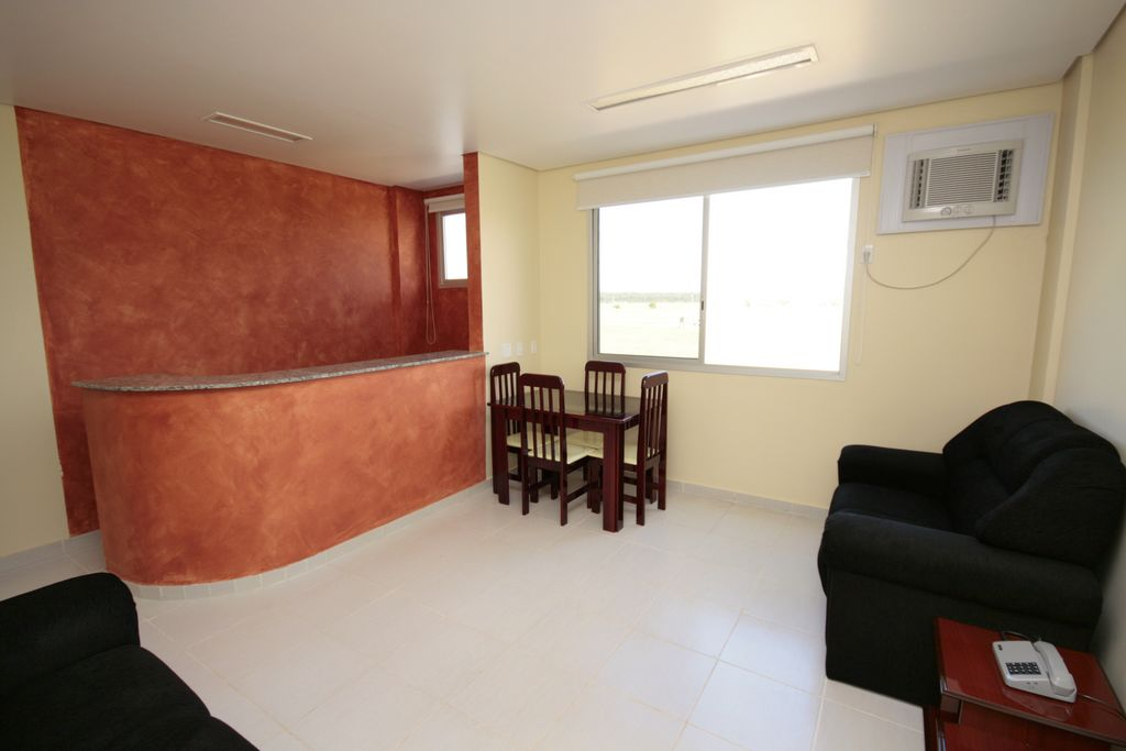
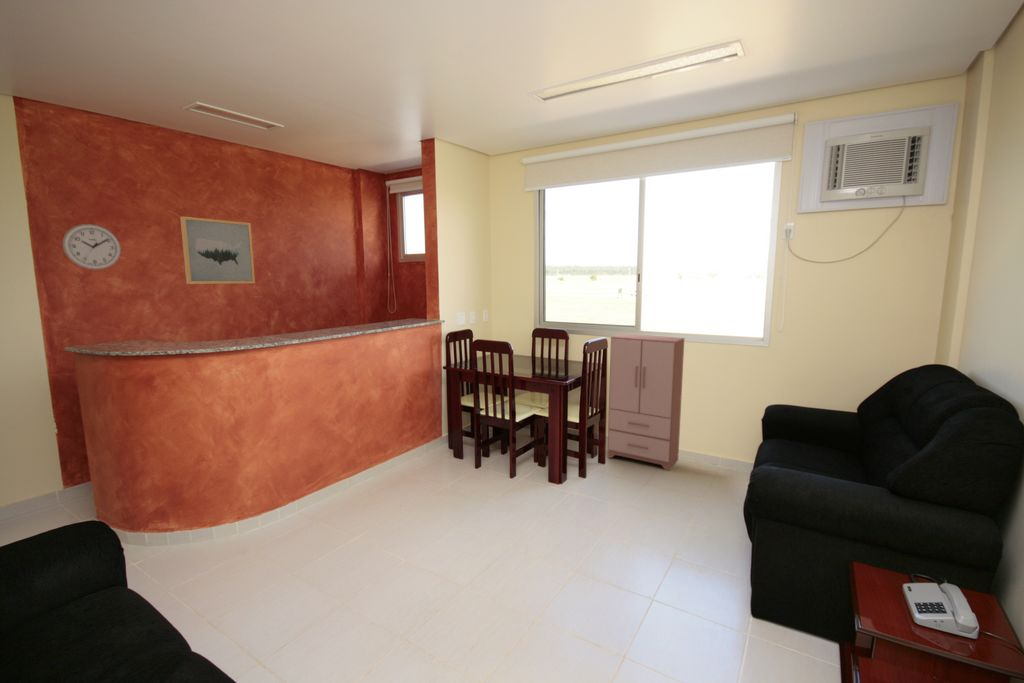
+ wall art [179,215,256,285]
+ cabinet [606,333,685,472]
+ wall clock [62,223,122,271]
